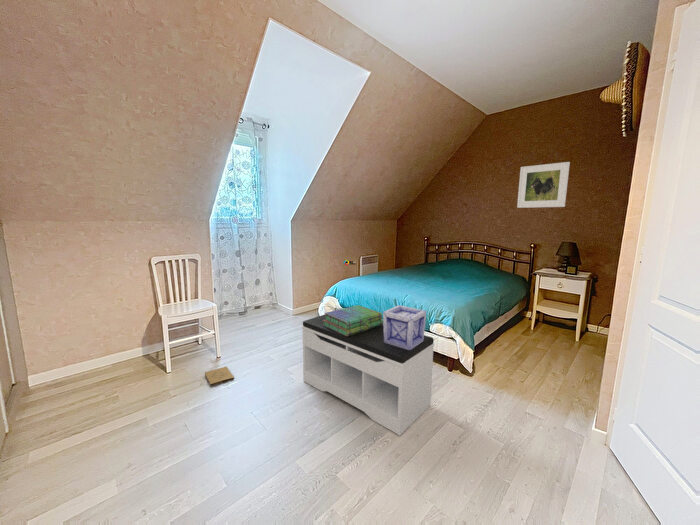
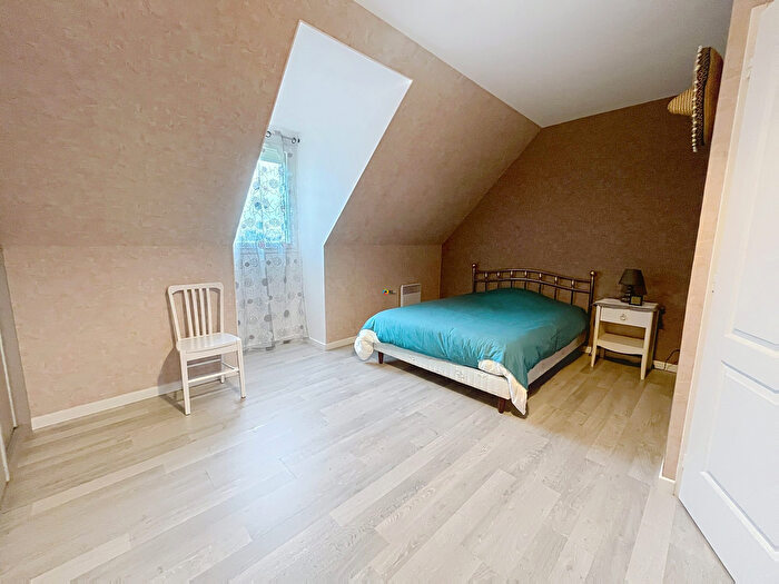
- wooden crate [382,304,428,350]
- stack of books [323,304,383,336]
- box [204,366,235,387]
- bench [301,314,435,437]
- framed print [516,161,571,209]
